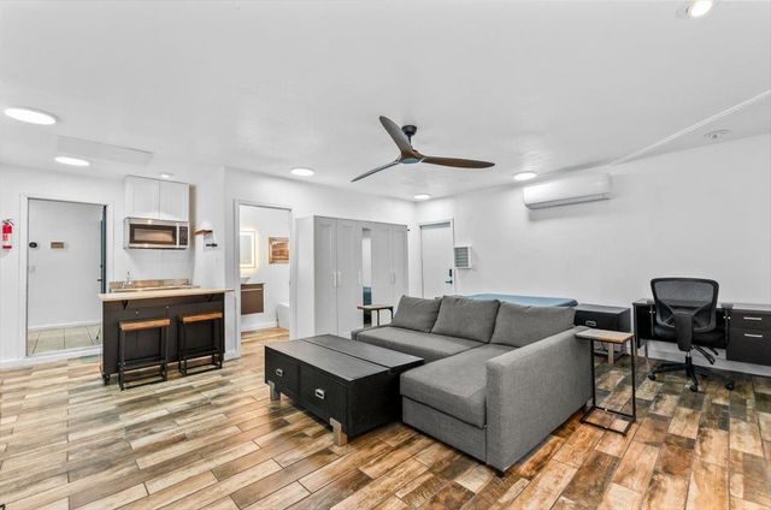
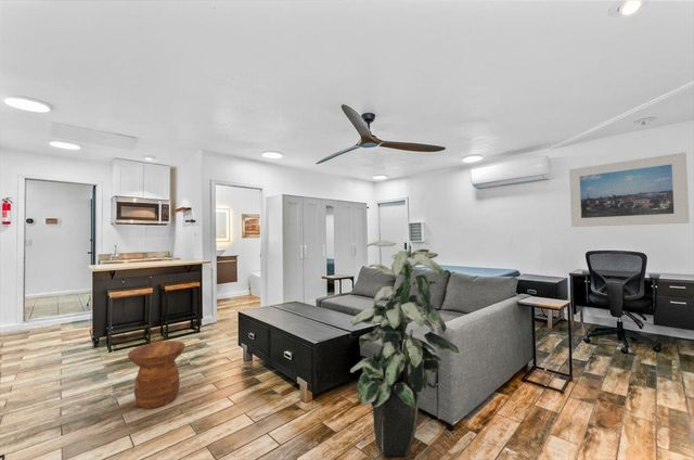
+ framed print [568,151,691,228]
+ indoor plant [349,240,460,457]
+ side table [127,340,187,410]
